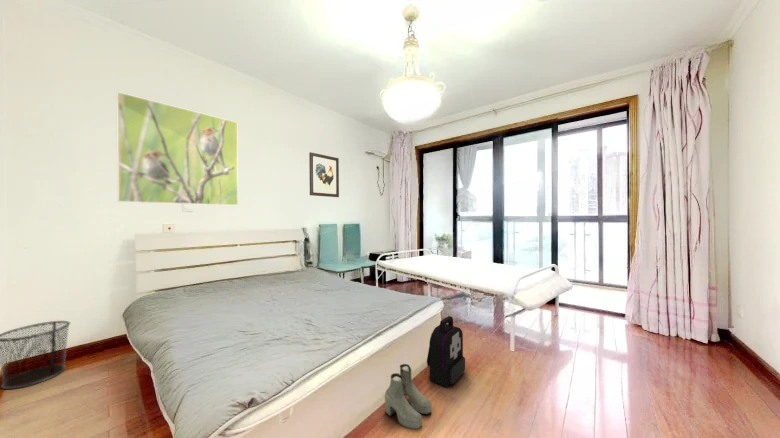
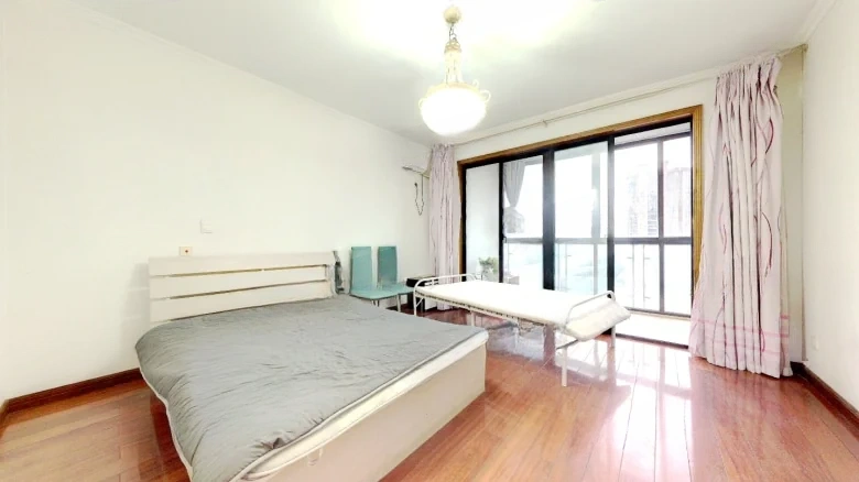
- backpack [426,315,466,389]
- waste bin [0,320,71,390]
- wall art [308,151,340,198]
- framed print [116,91,239,206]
- boots [384,363,432,431]
